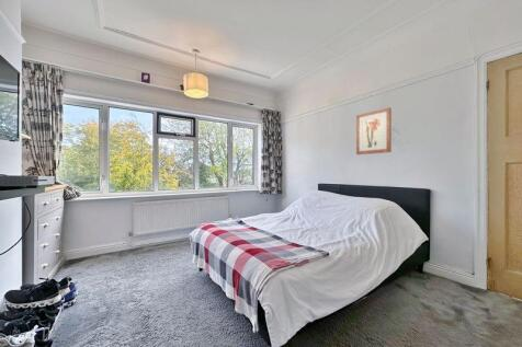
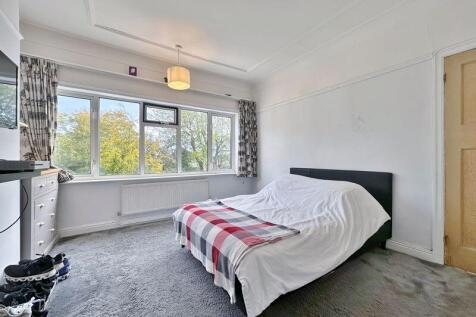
- wall art [355,106,393,155]
